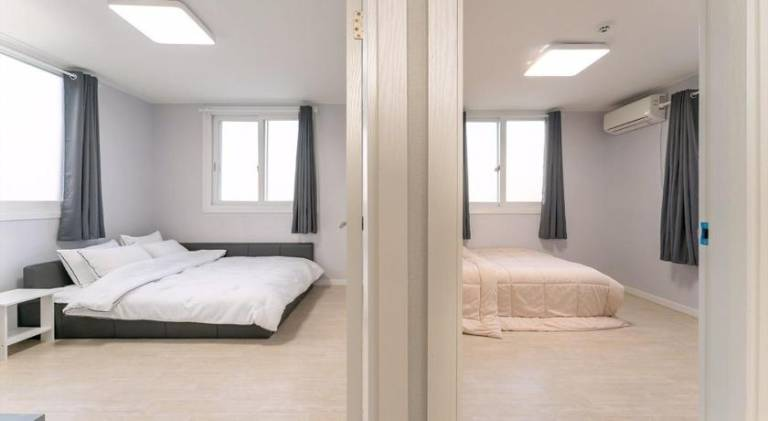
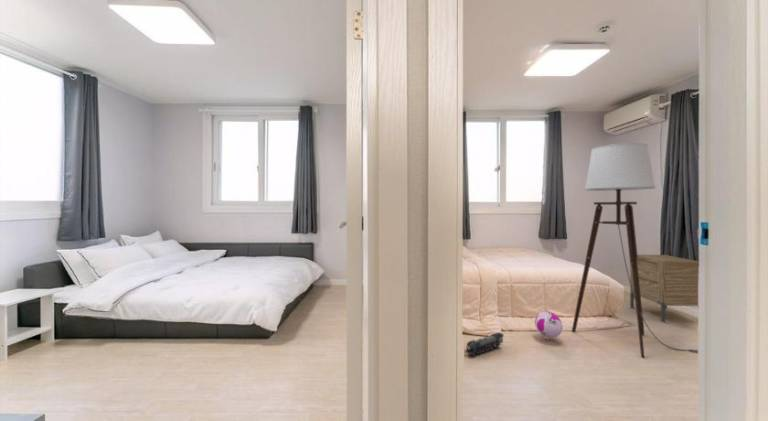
+ nightstand [629,254,699,324]
+ floor lamp [571,142,699,359]
+ ball [534,311,564,341]
+ toy train [463,331,505,357]
